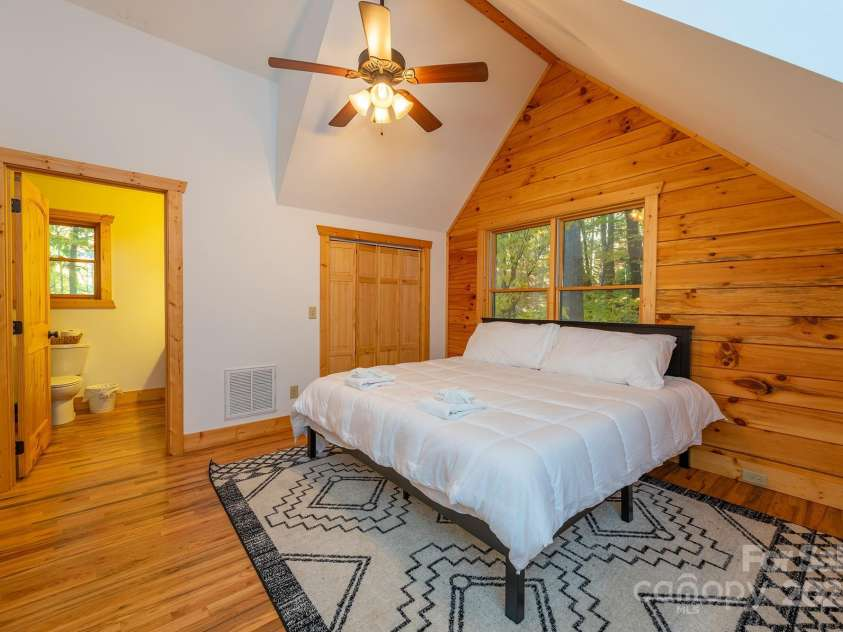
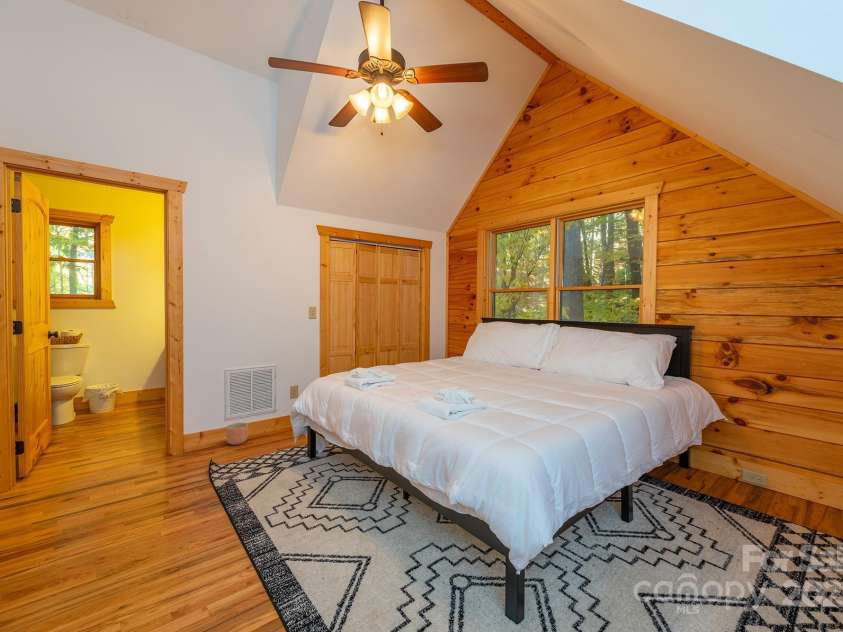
+ planter [225,422,249,446]
